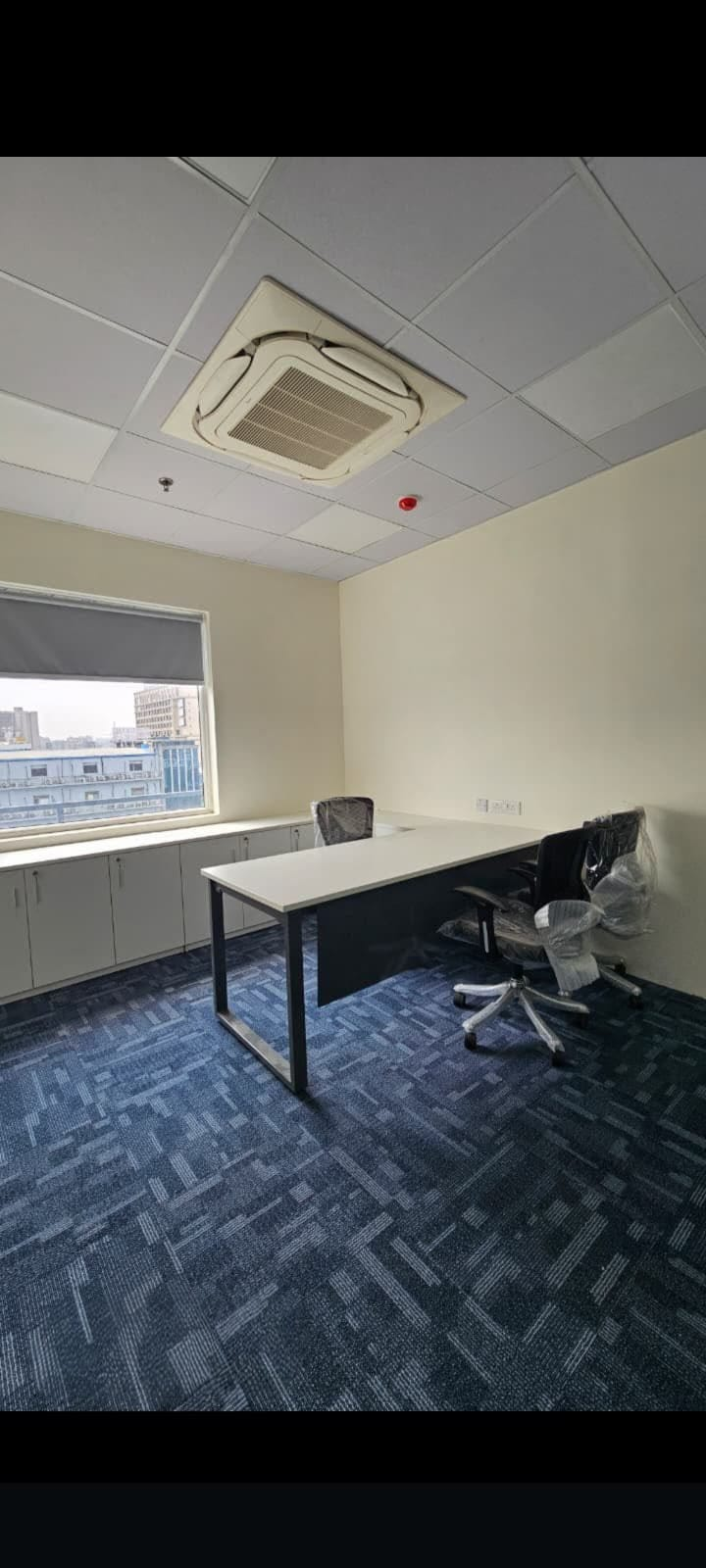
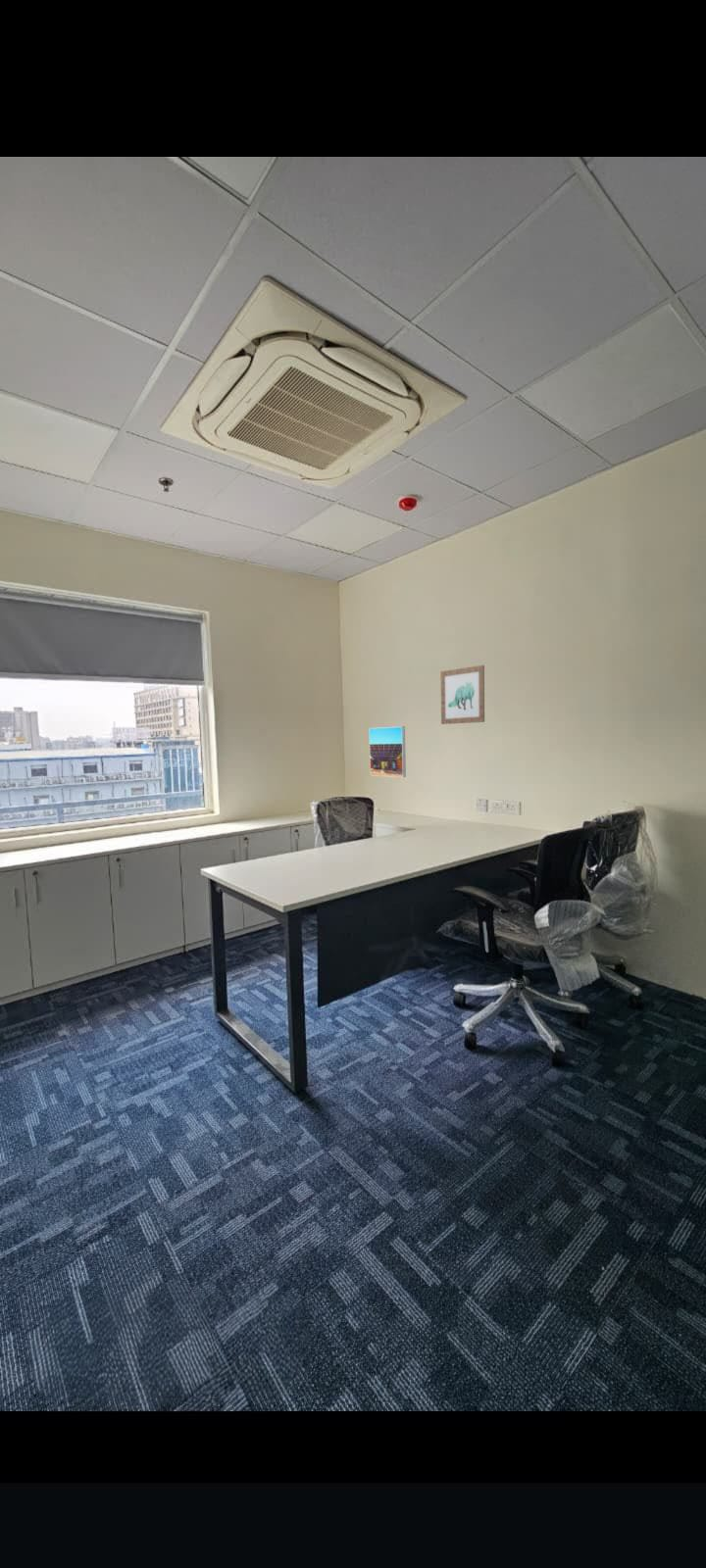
+ wall art [439,664,485,725]
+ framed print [368,725,407,778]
